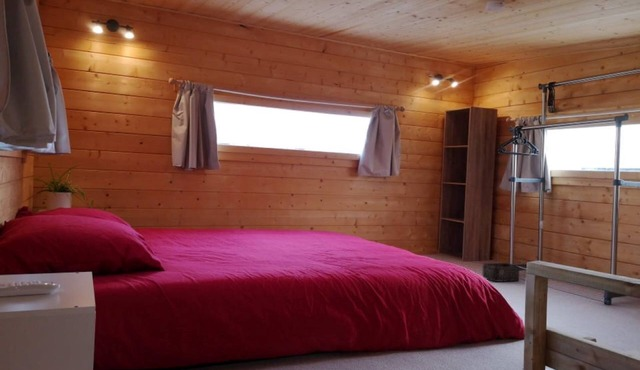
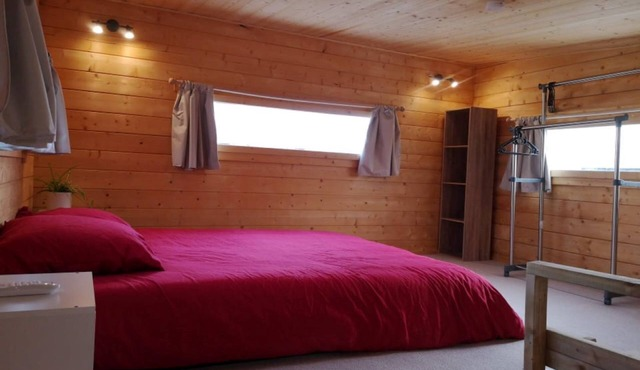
- storage bin [481,262,521,283]
